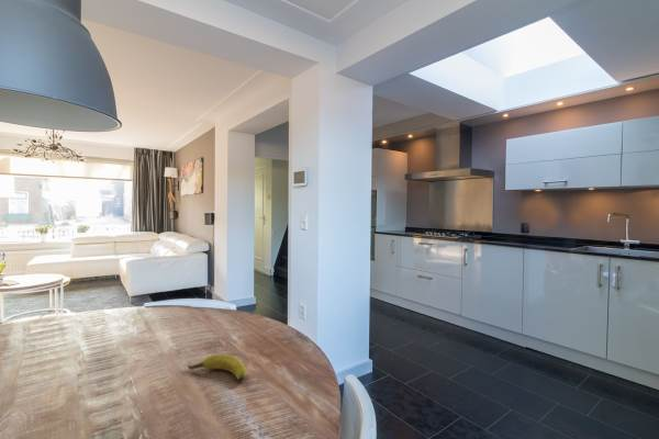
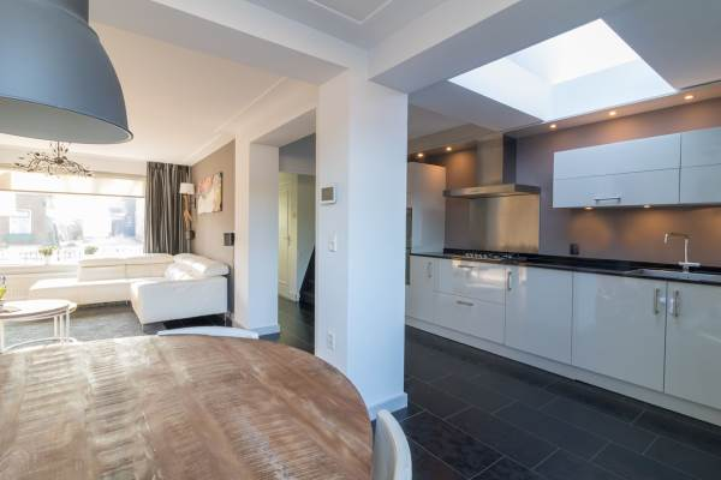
- banana [187,353,248,383]
